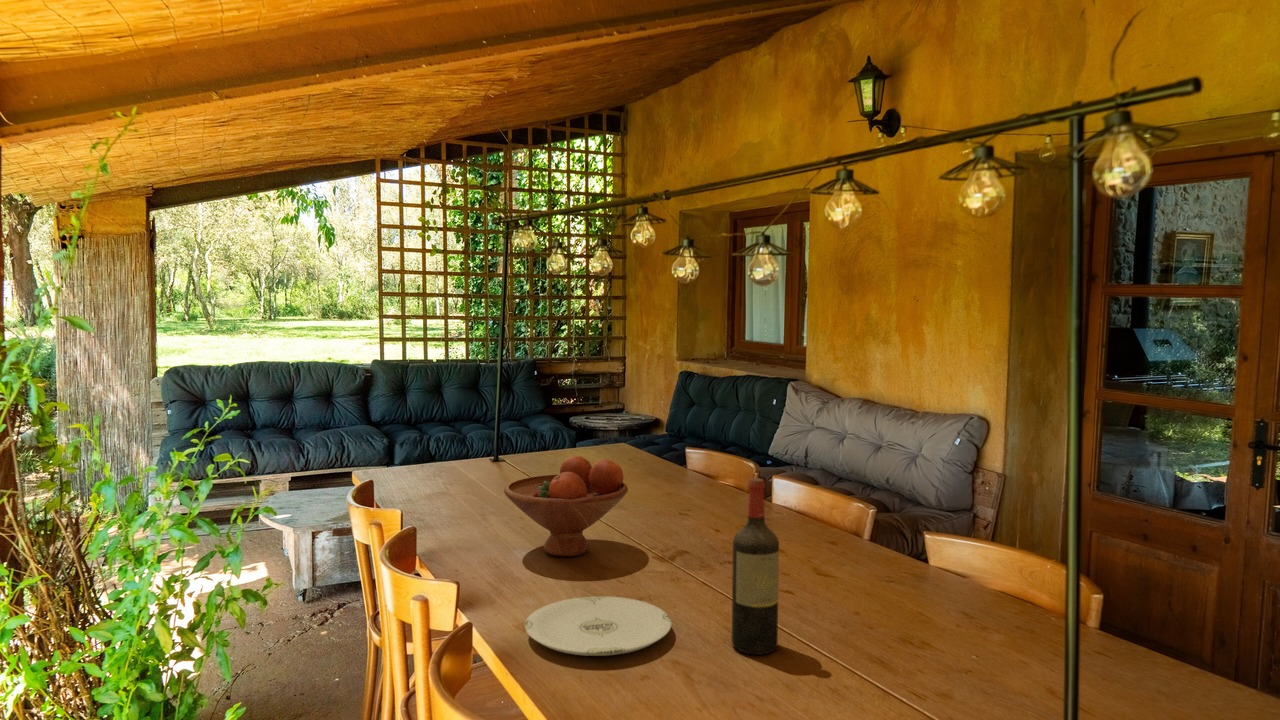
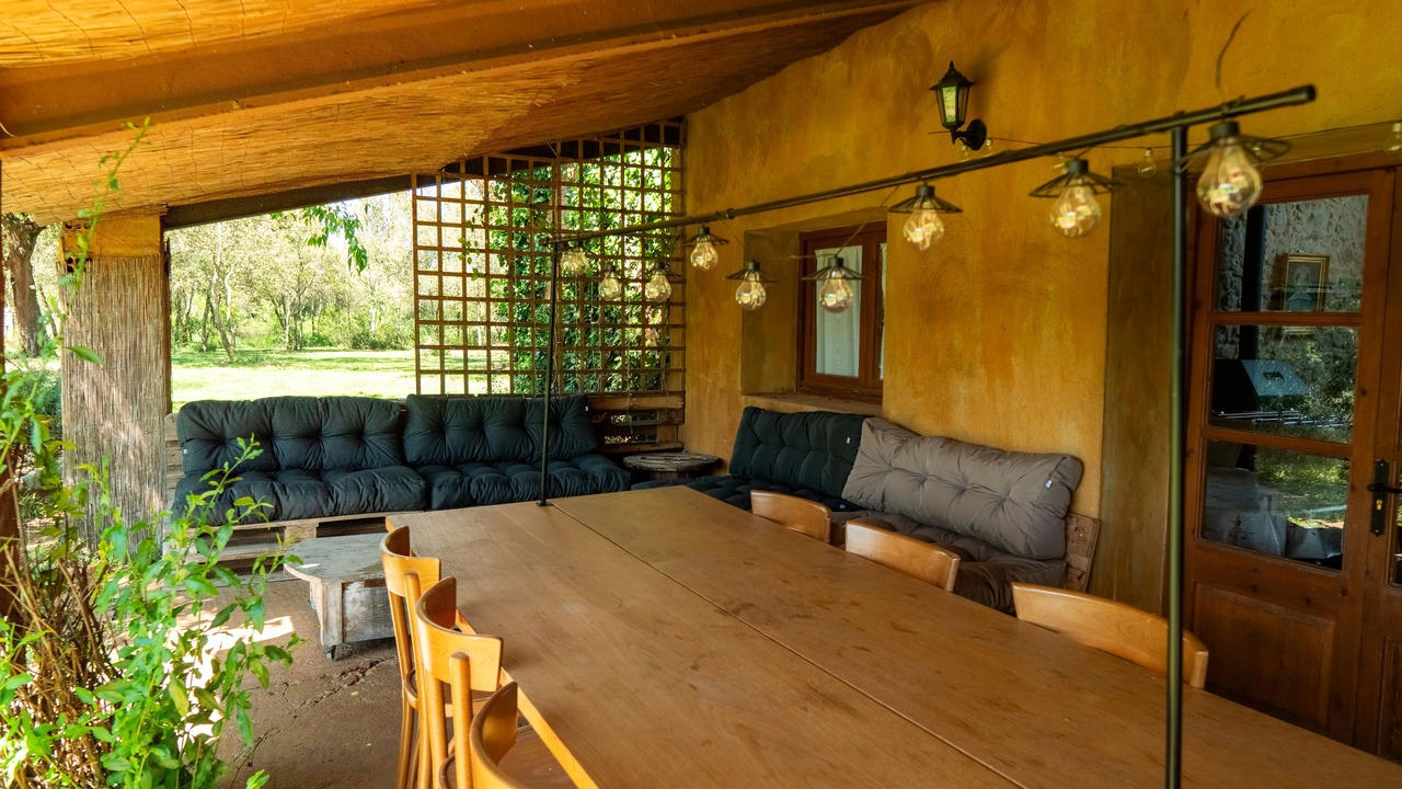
- wine bottle [731,477,780,656]
- fruit bowl [503,455,629,557]
- plate [524,595,673,657]
